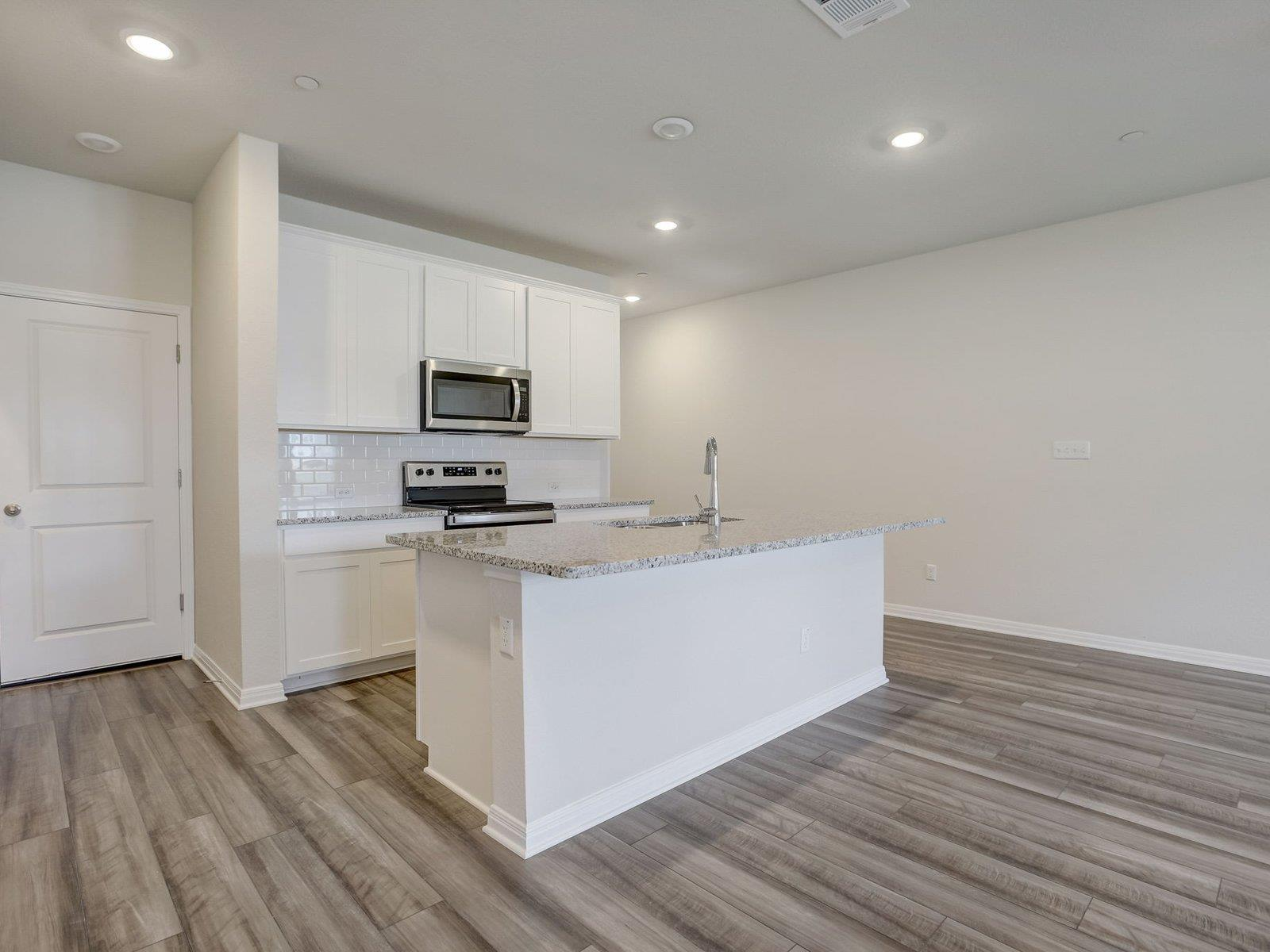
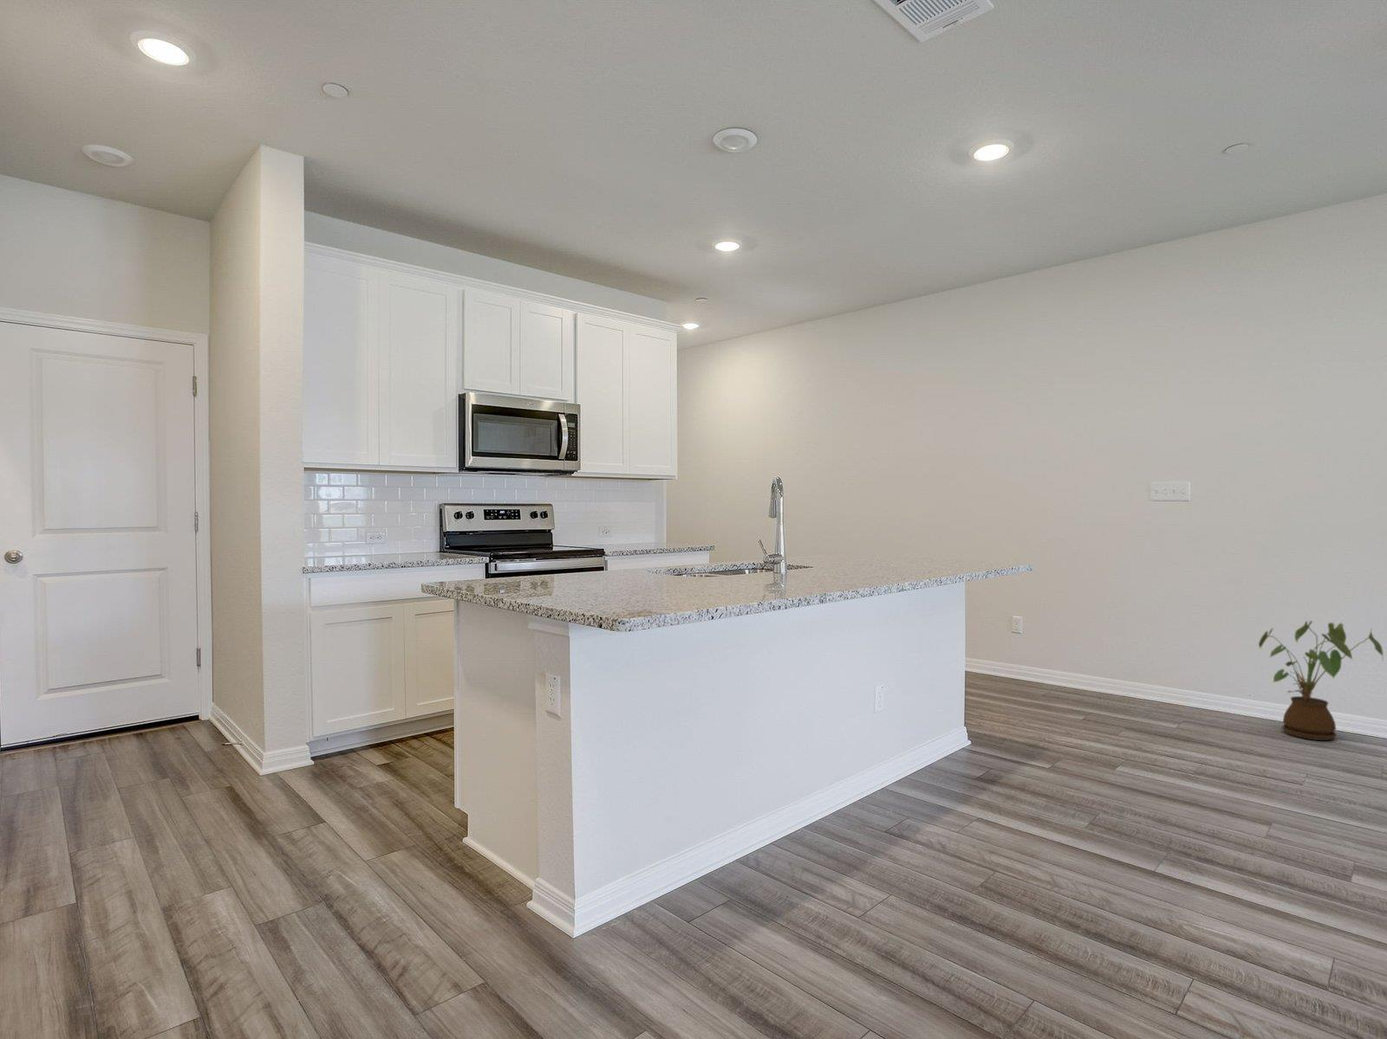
+ house plant [1258,620,1385,741]
